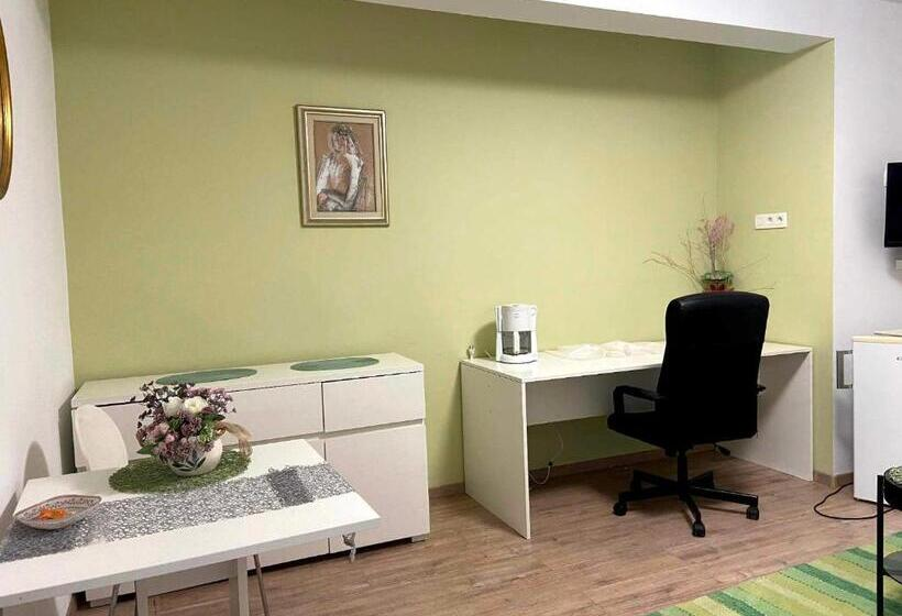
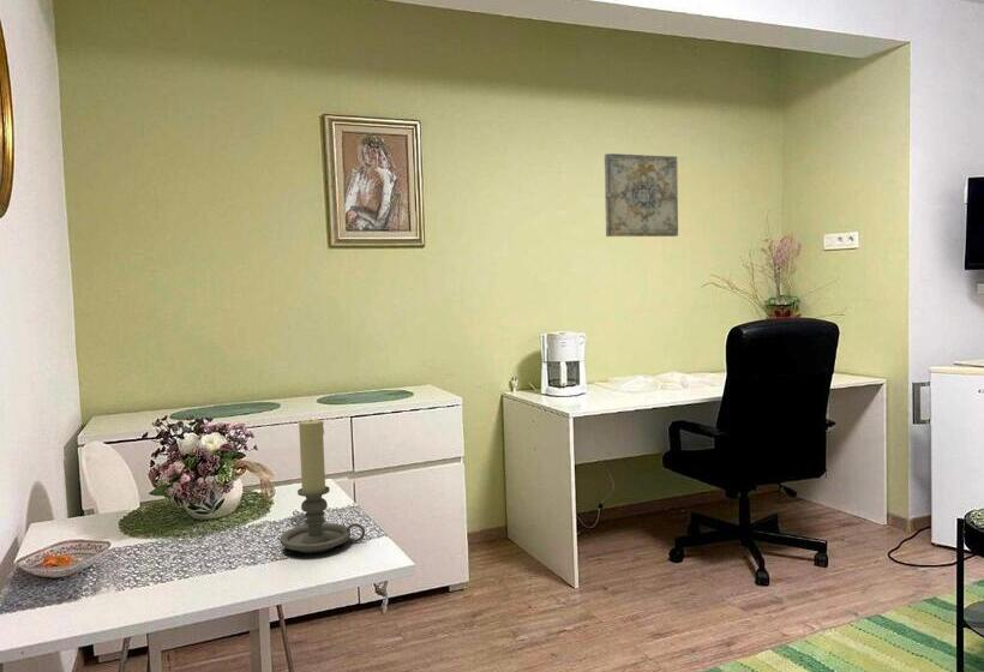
+ wall art [604,152,679,238]
+ candle holder [278,418,366,554]
